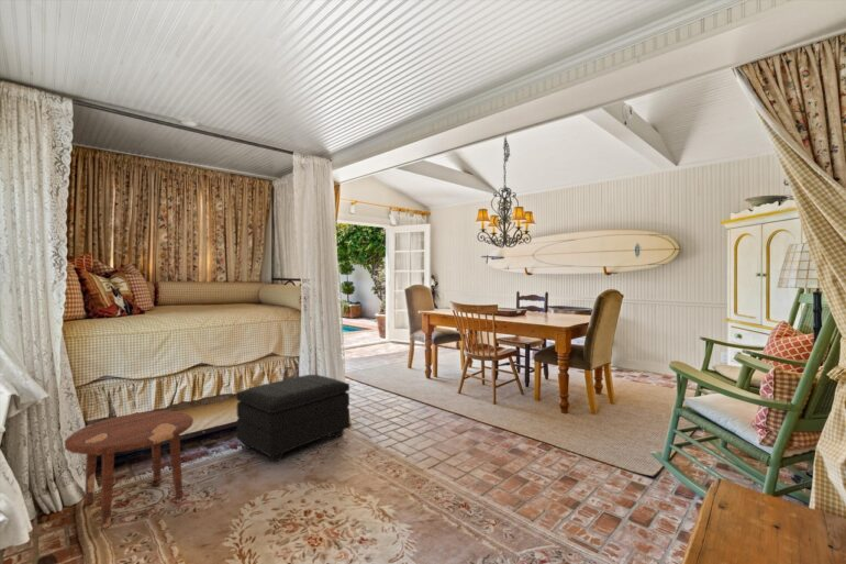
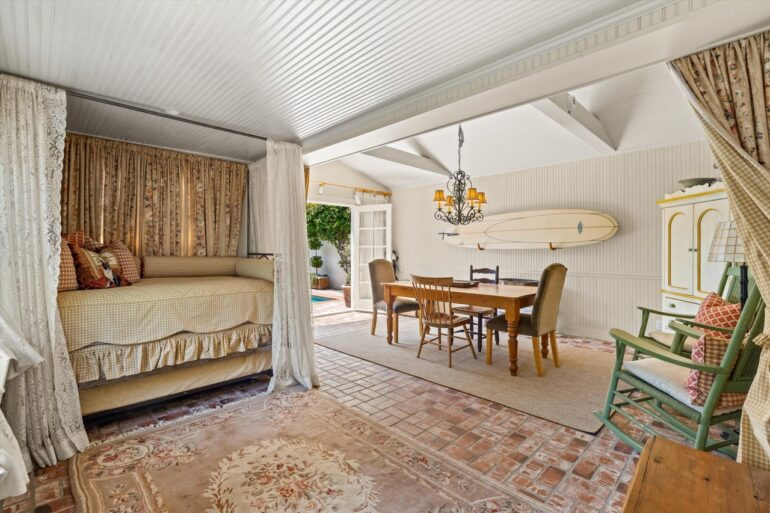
- side table [64,409,194,530]
- footstool [235,374,350,463]
